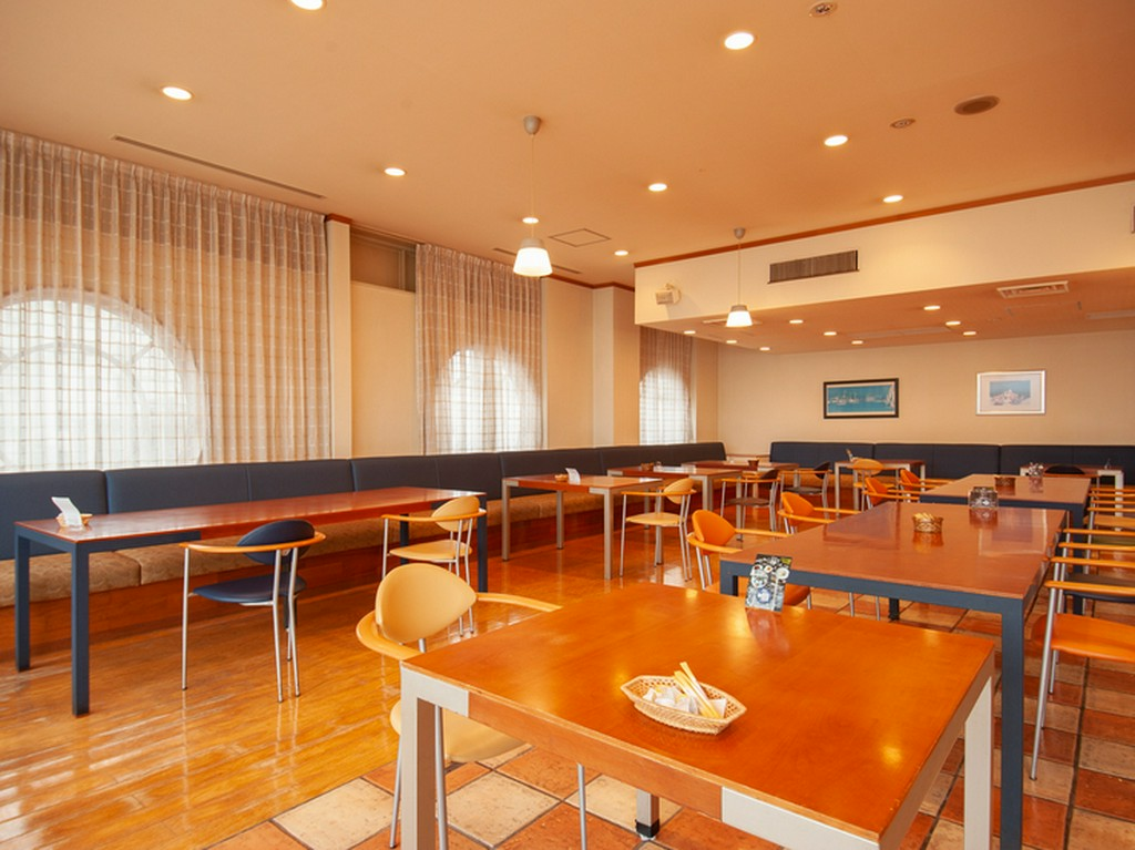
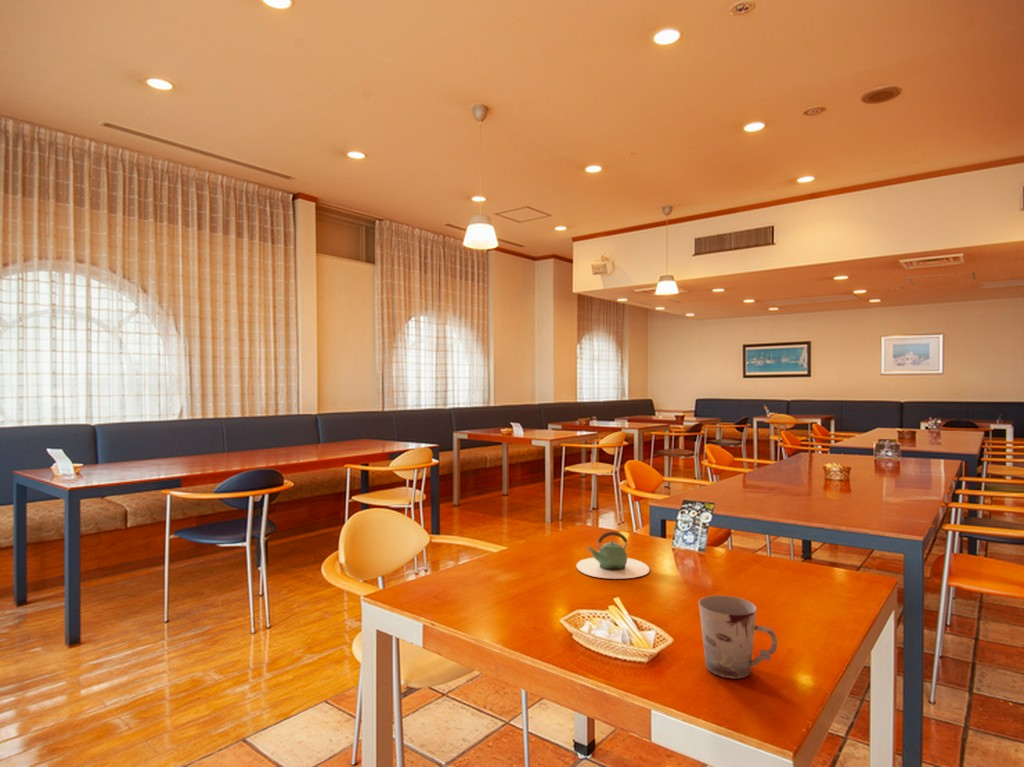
+ cup [697,594,778,680]
+ teapot [575,530,651,580]
